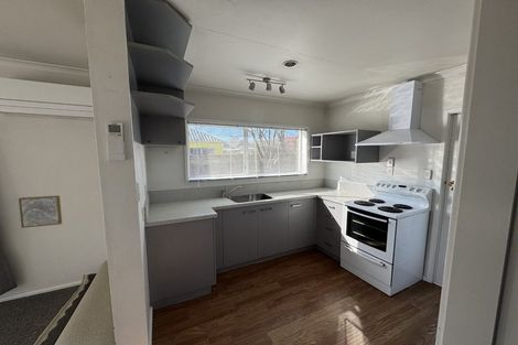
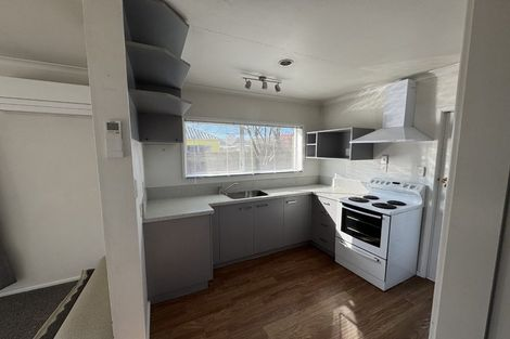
- wall art [18,194,63,229]
